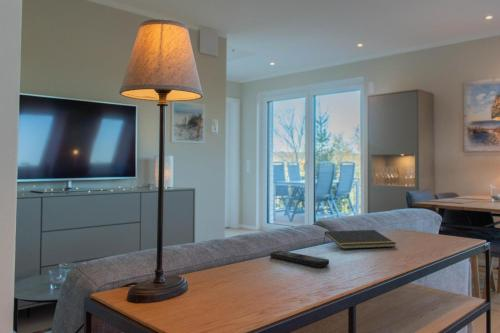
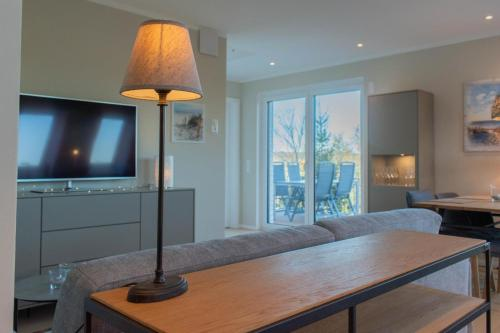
- notepad [323,229,397,250]
- remote control [269,250,330,268]
